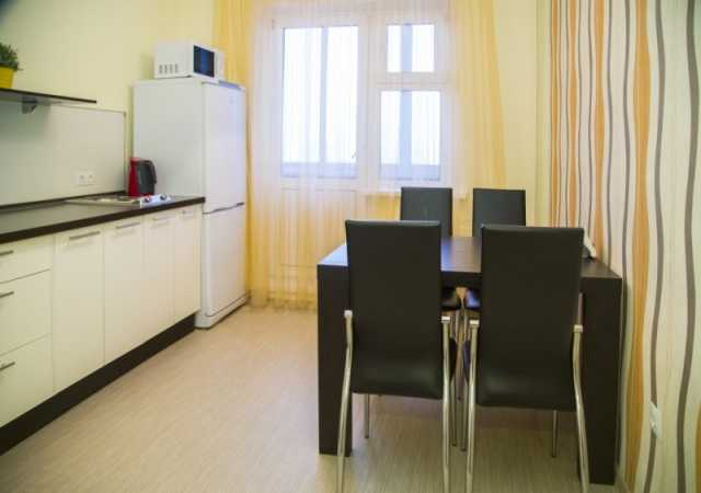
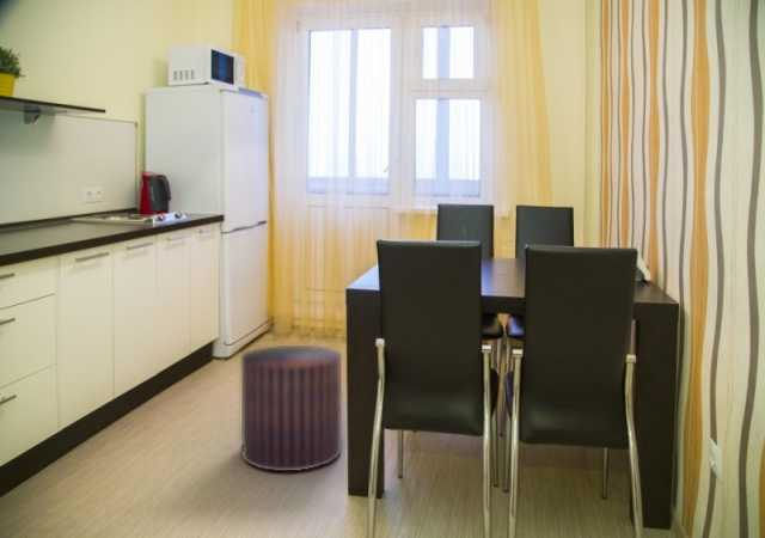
+ stool [240,344,343,472]
